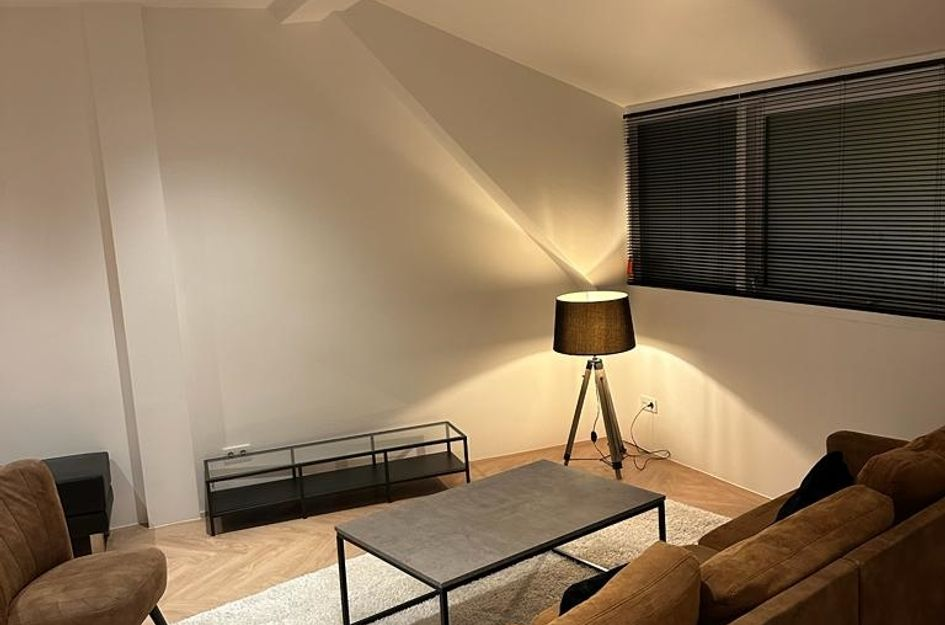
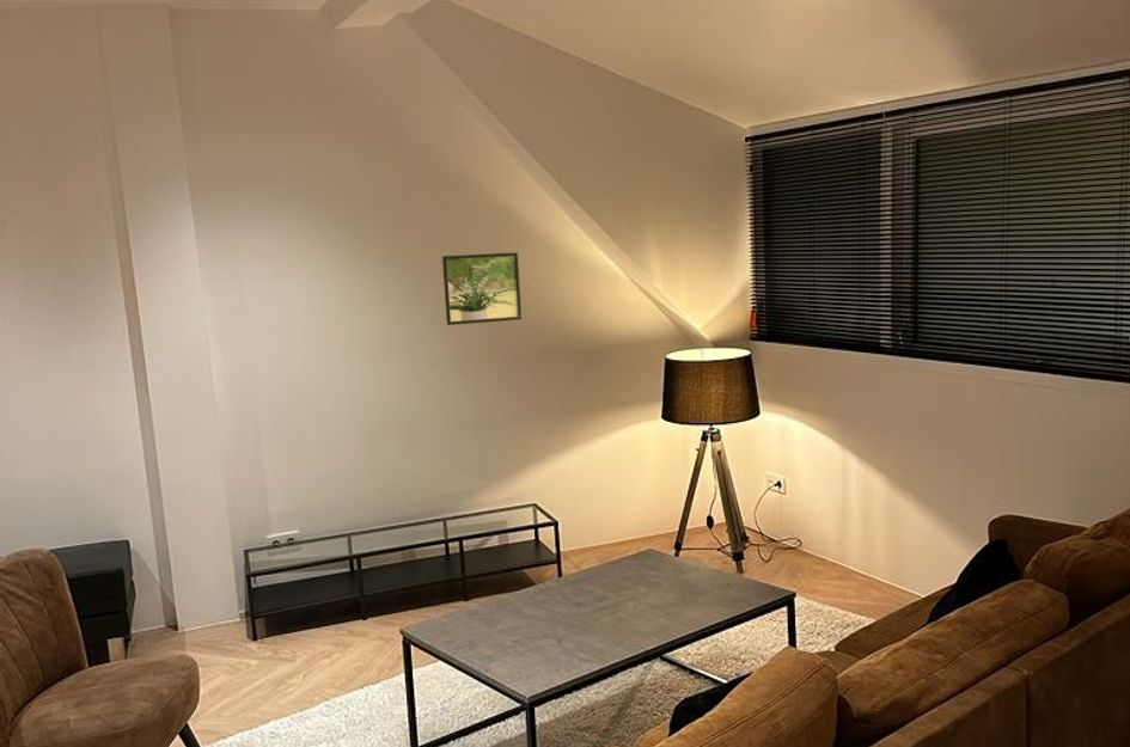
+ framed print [441,251,523,326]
